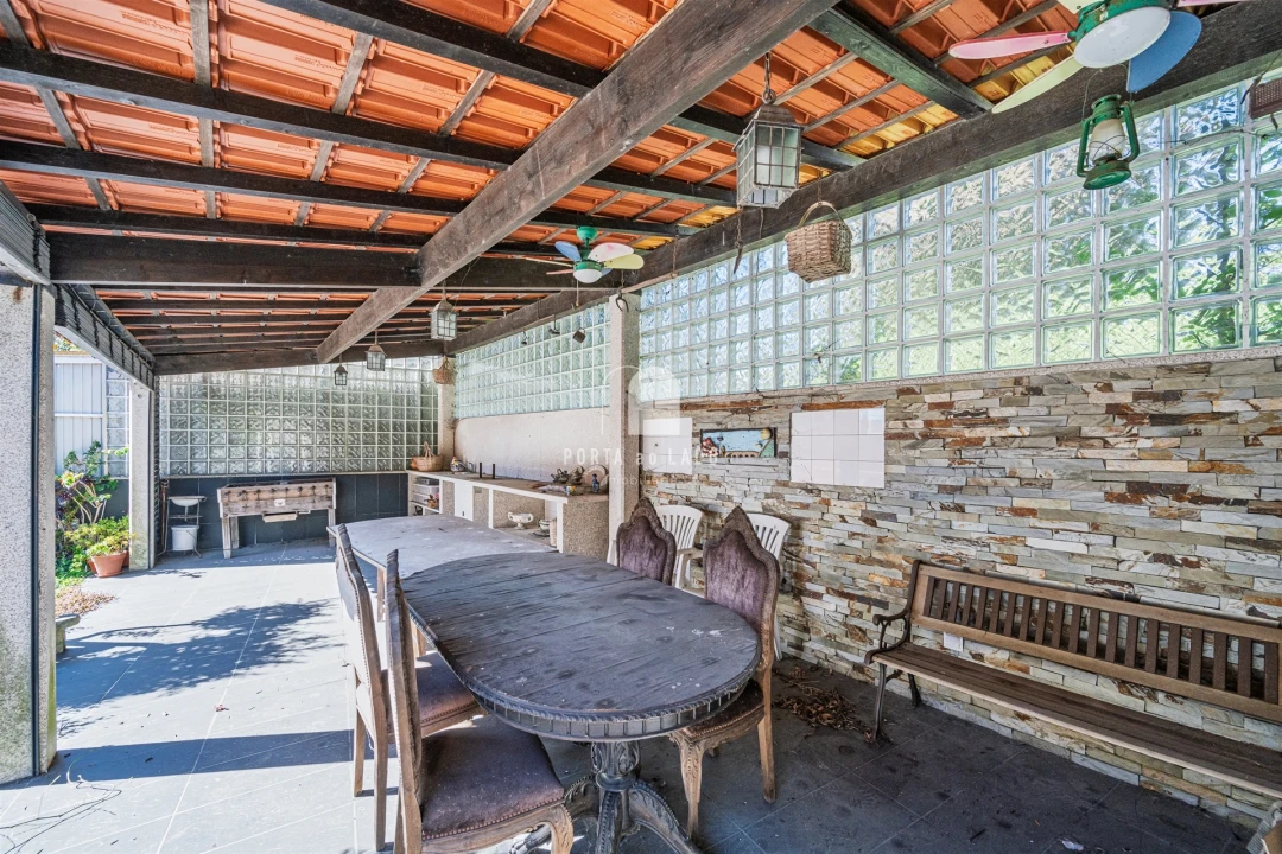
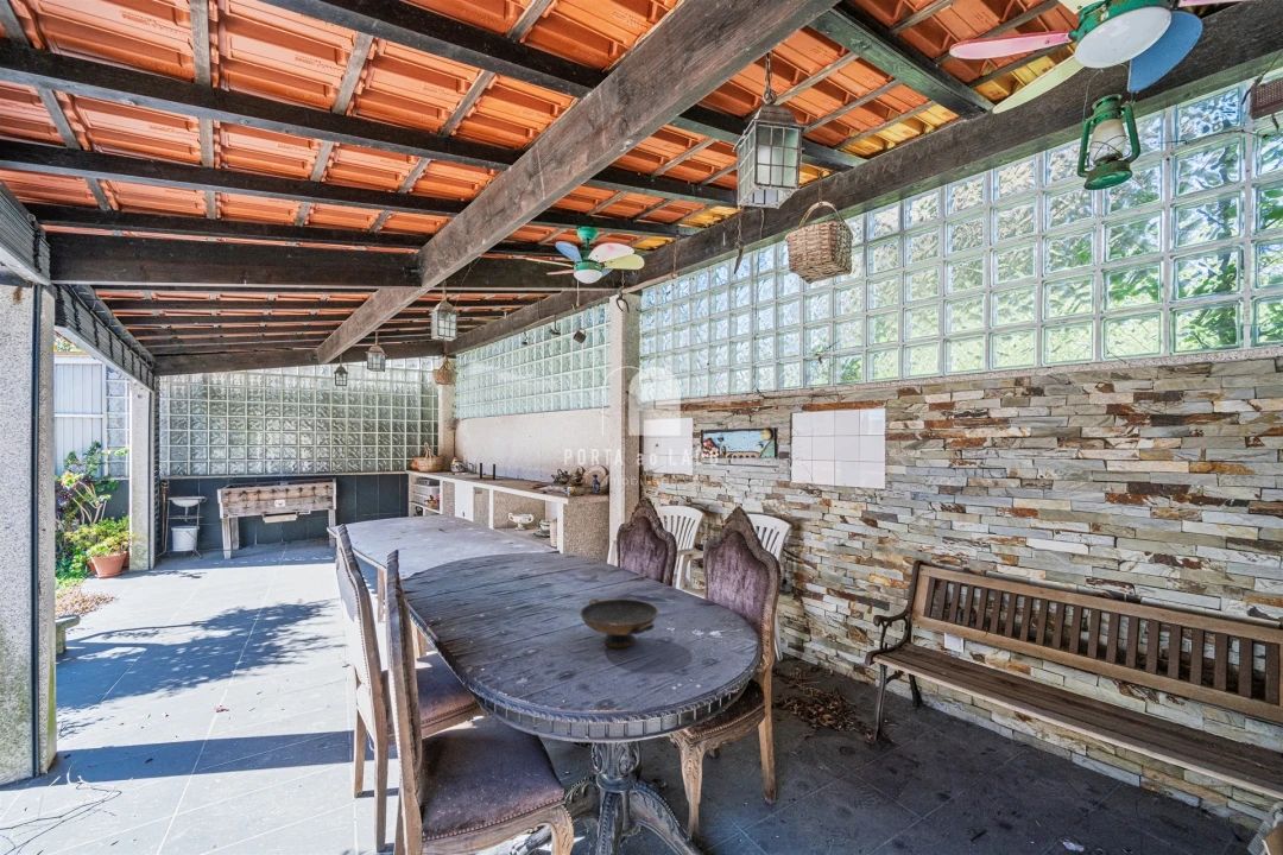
+ decorative bowl [579,597,659,648]
